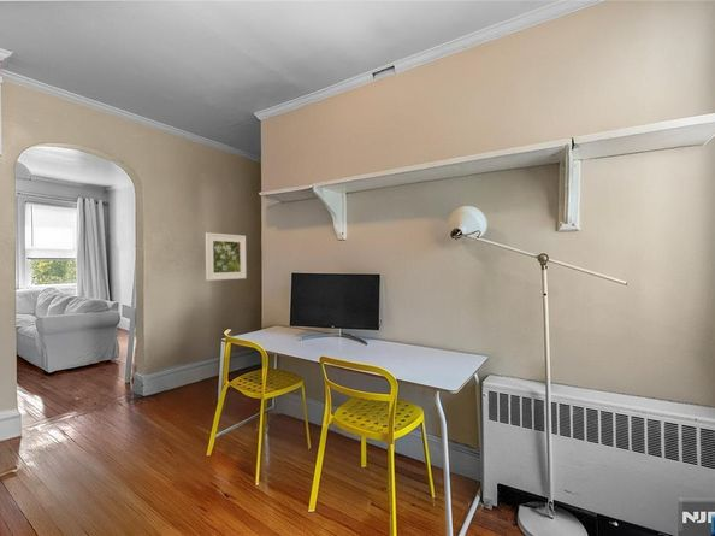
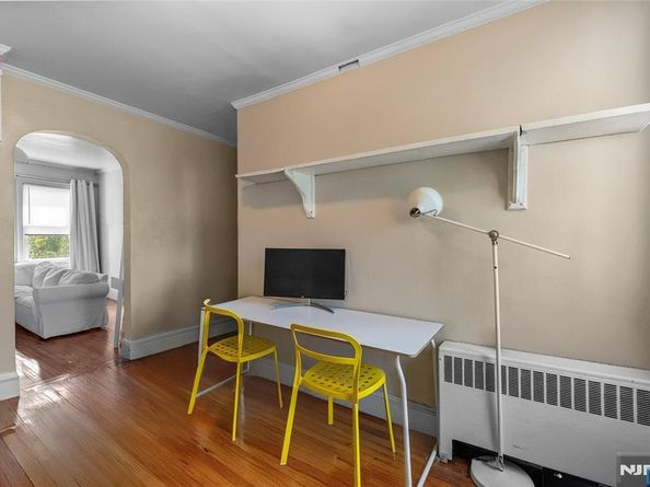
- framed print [205,231,247,282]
